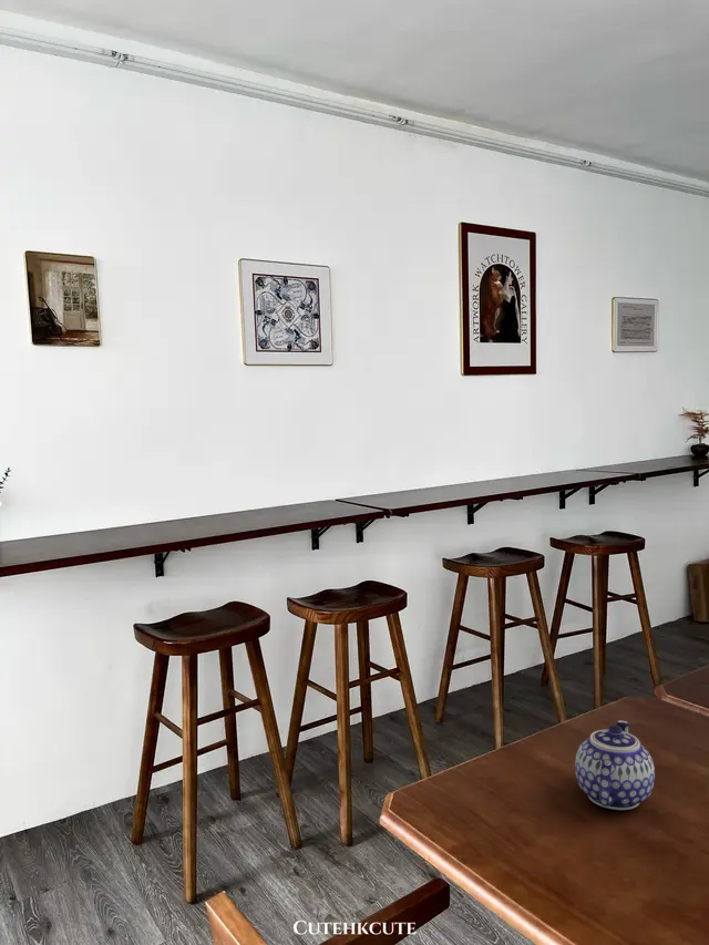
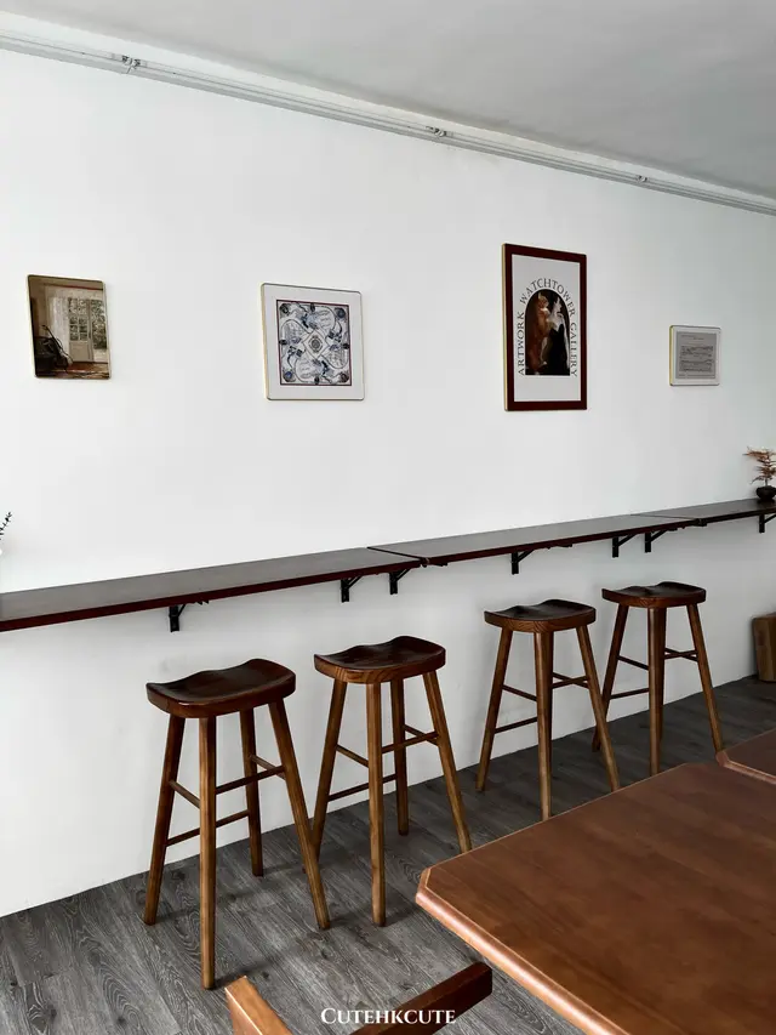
- teapot [574,719,656,811]
